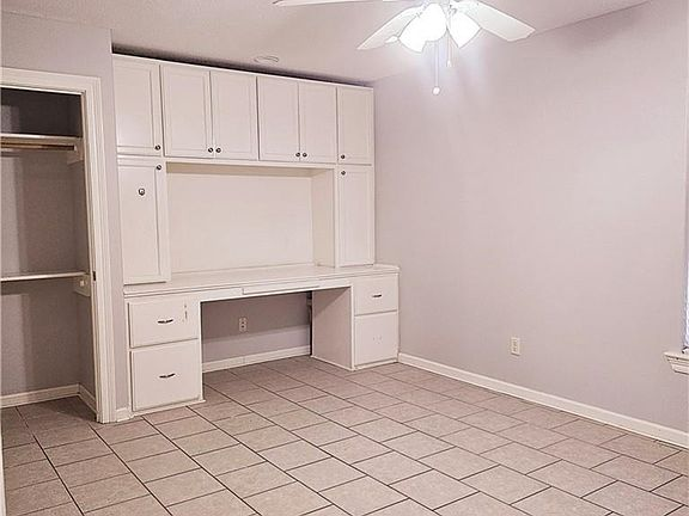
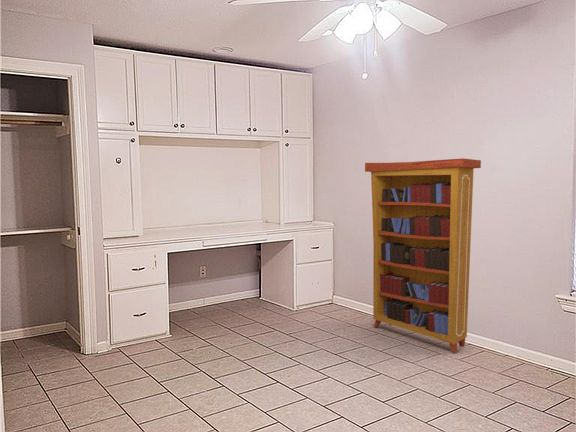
+ bookcase [364,157,482,353]
